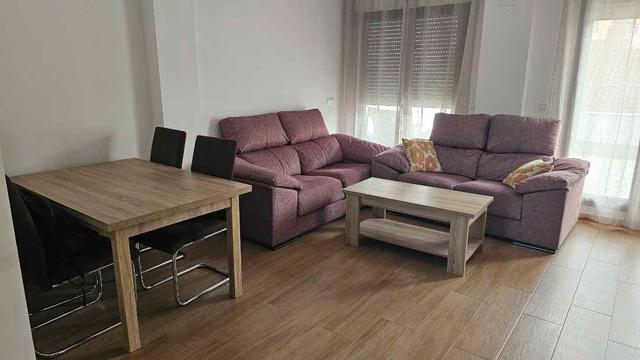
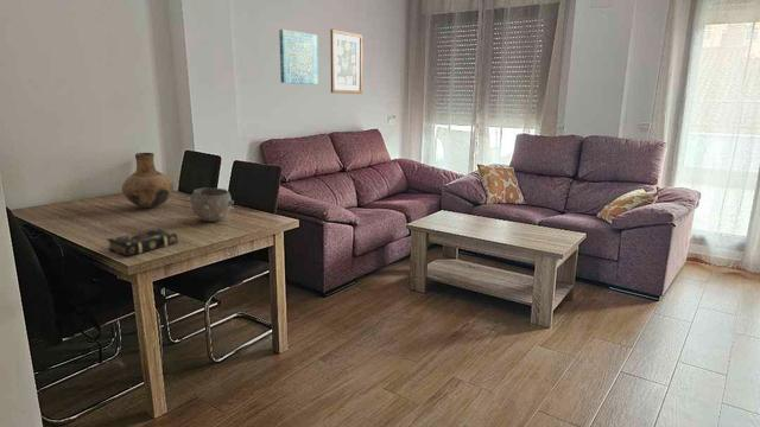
+ wall art [278,28,319,85]
+ book [106,227,178,257]
+ wall art [329,28,363,95]
+ bowl [189,187,235,223]
+ vase [121,152,175,209]
